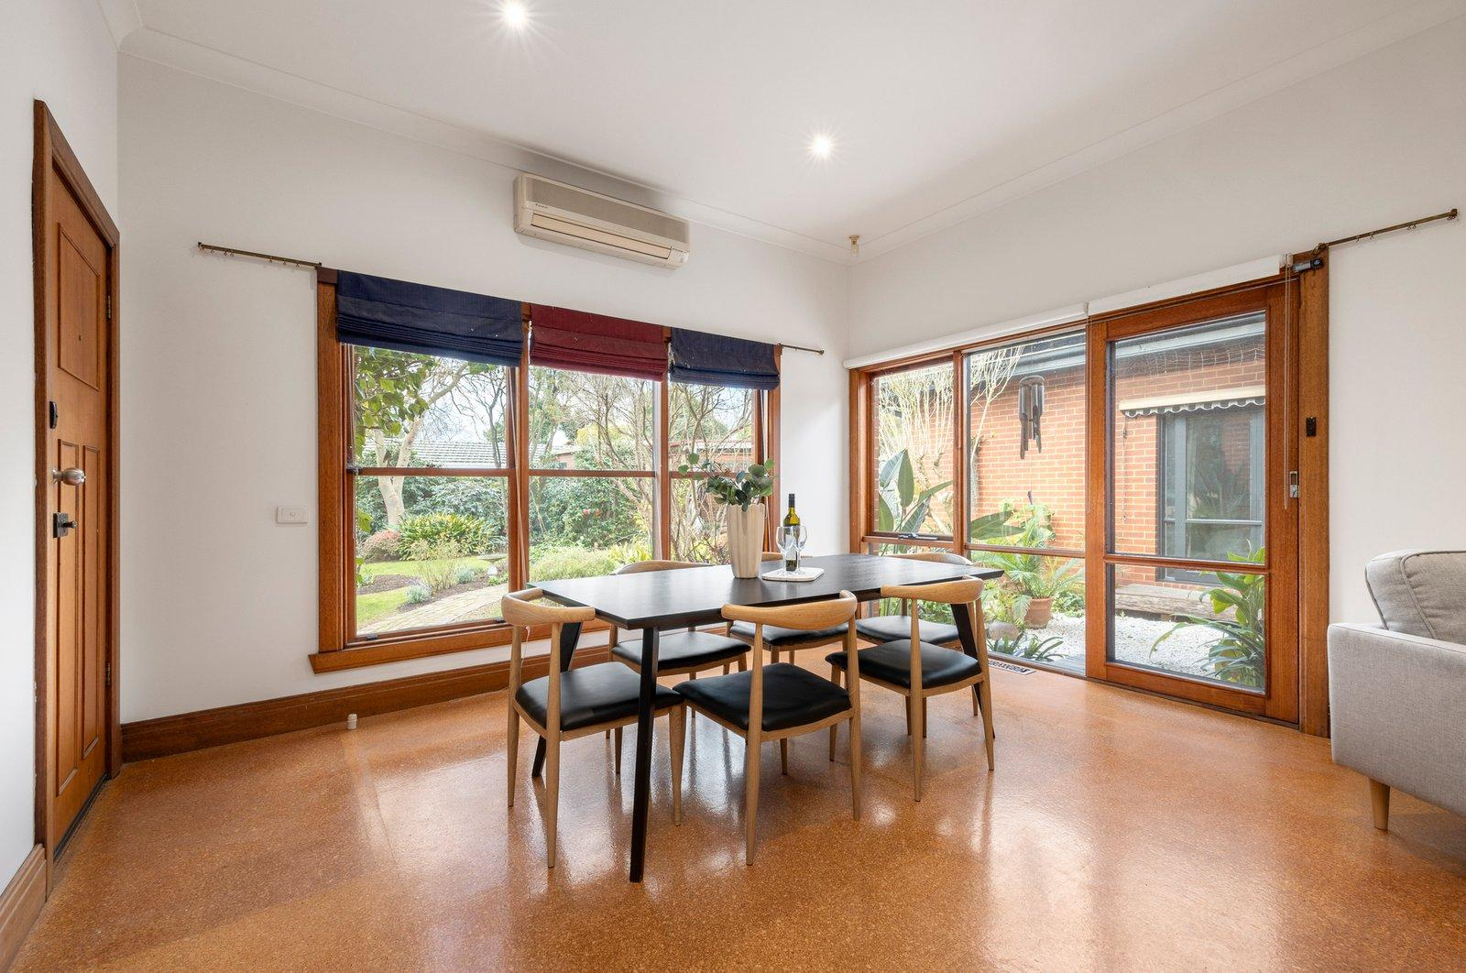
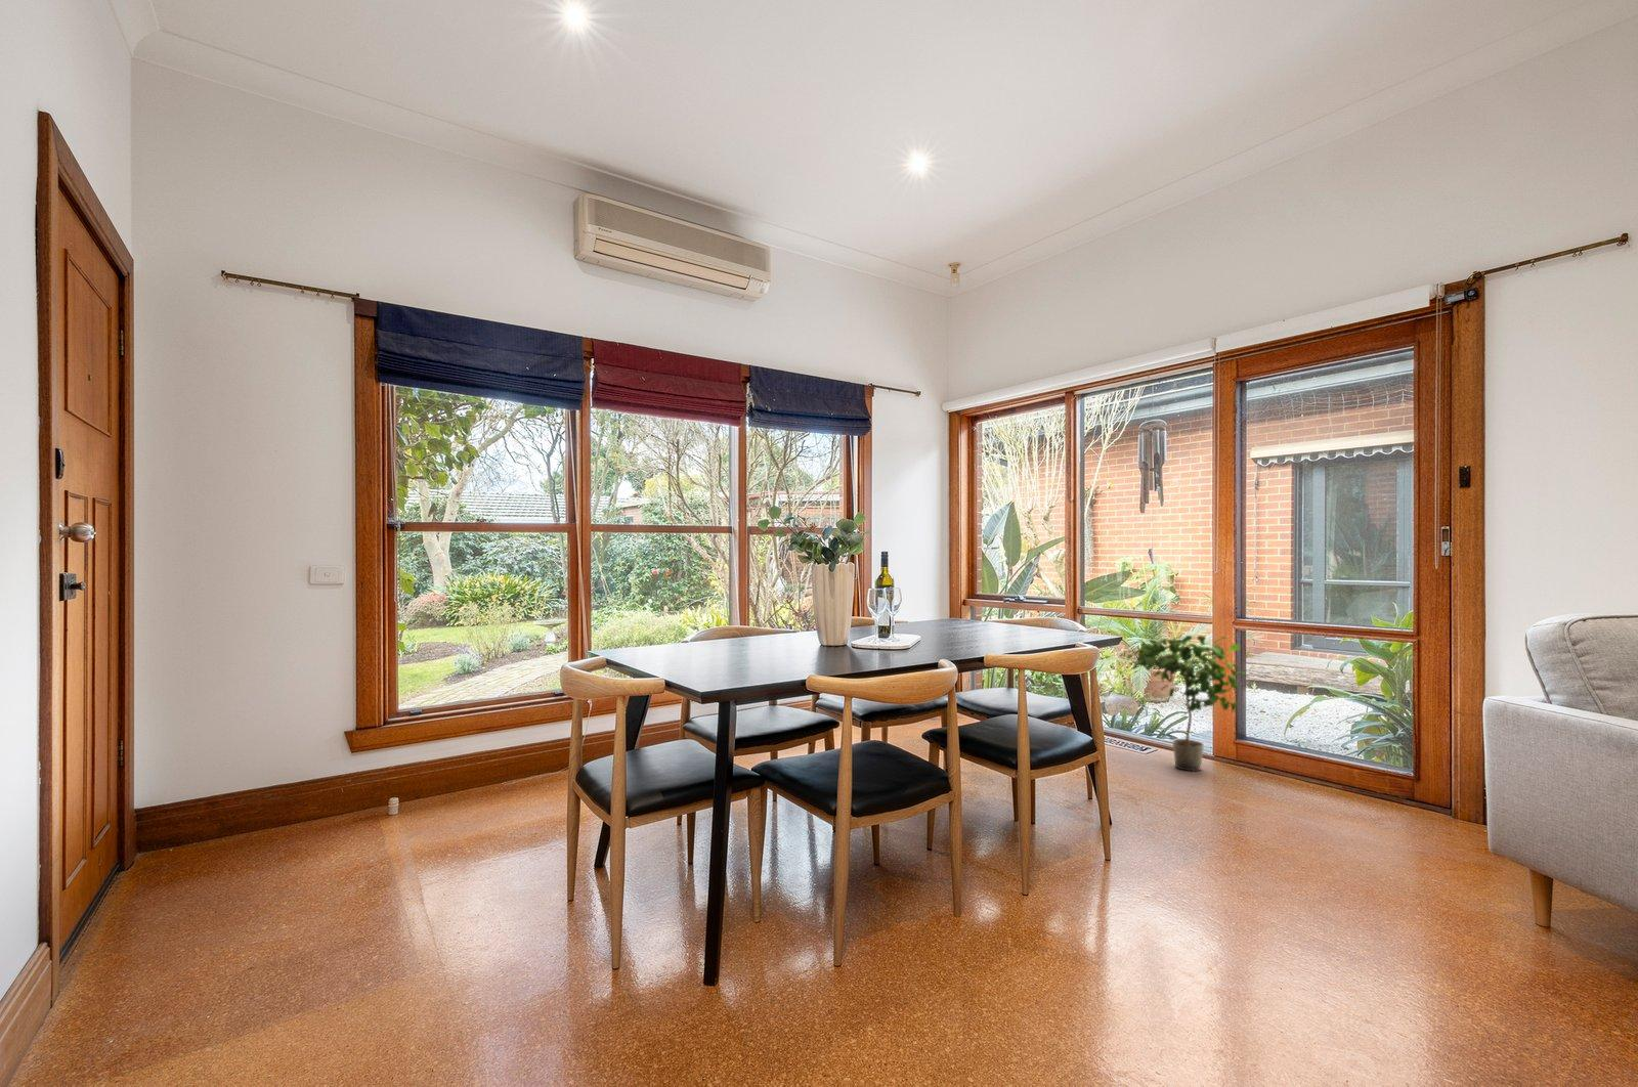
+ potted plant [1125,634,1250,772]
